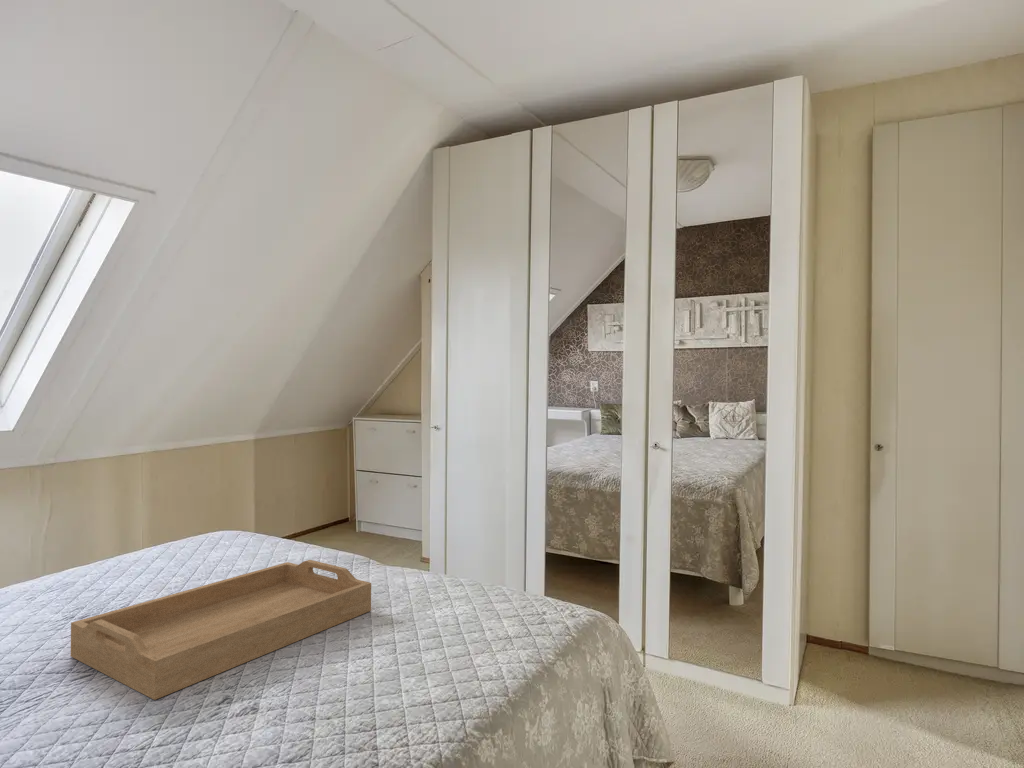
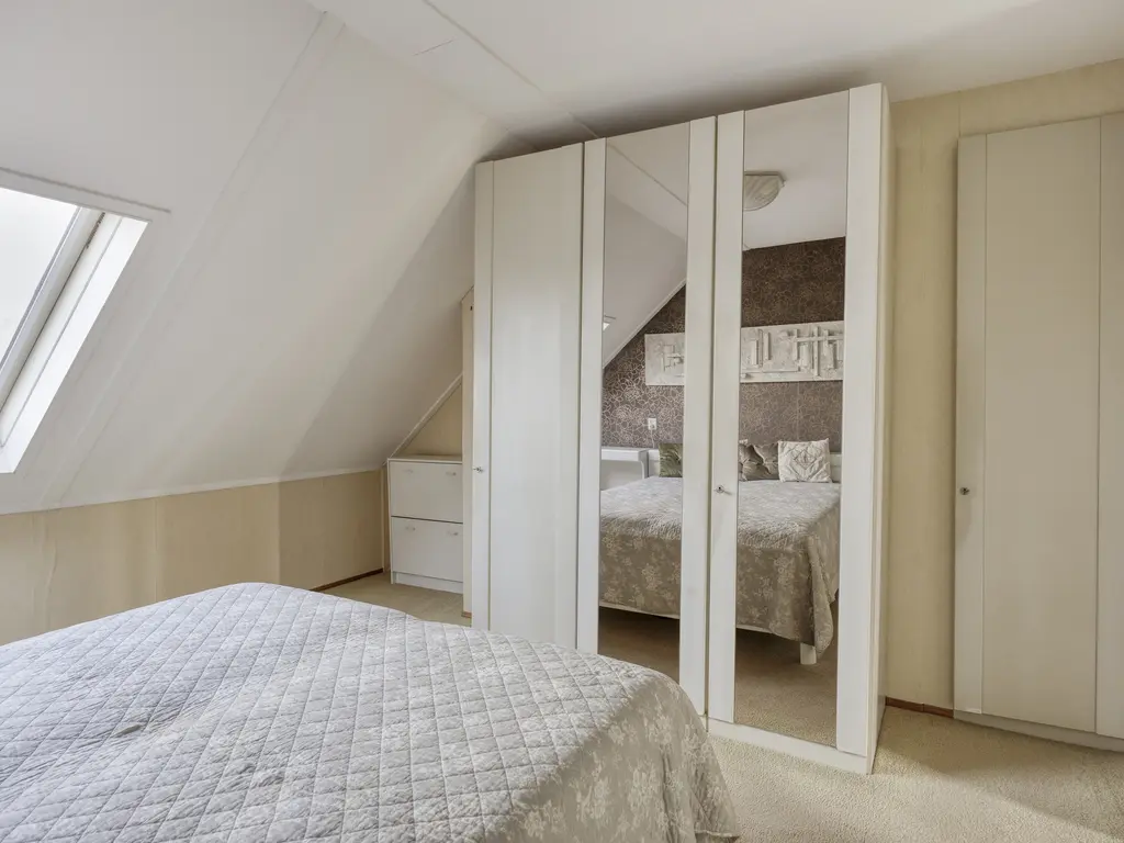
- serving tray [70,559,372,701]
